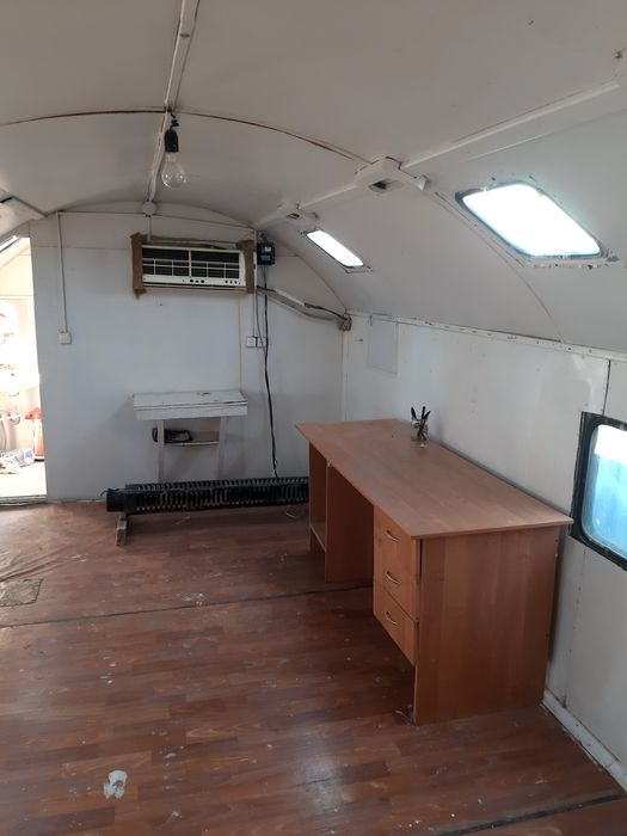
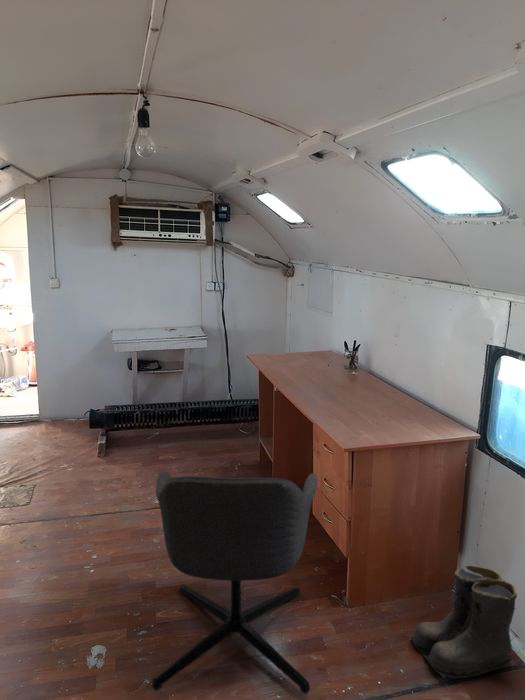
+ chair [151,470,319,695]
+ boots [410,564,518,679]
